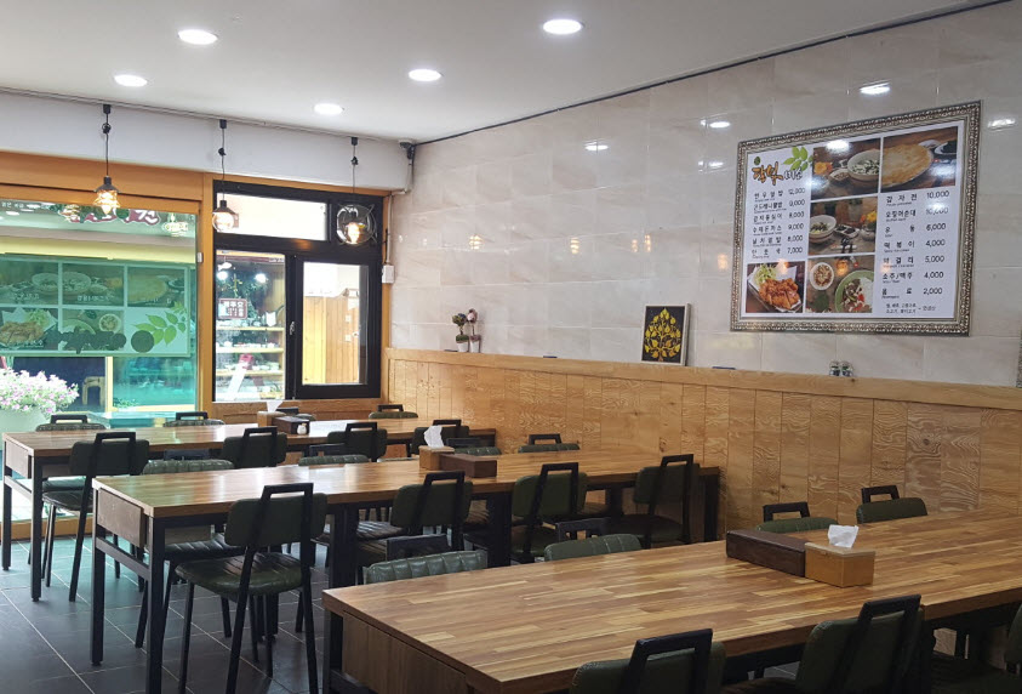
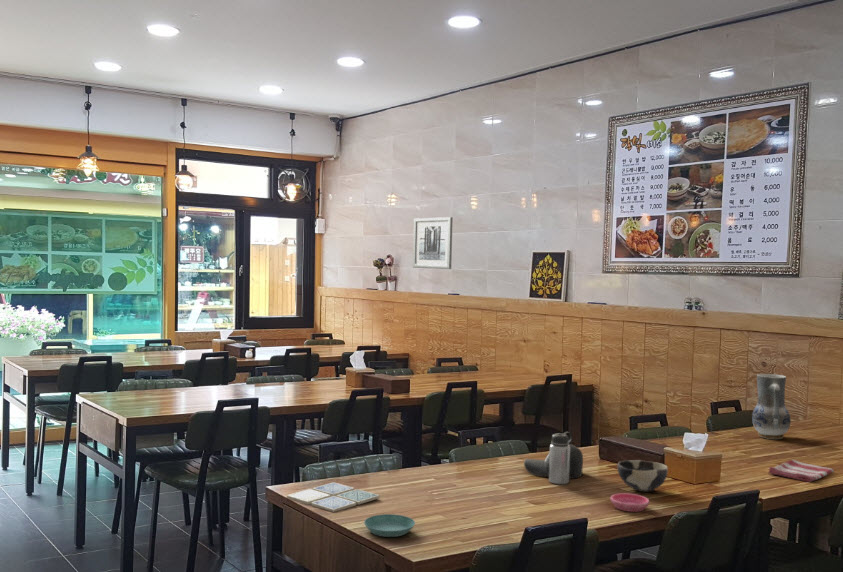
+ saucer [363,513,416,538]
+ saucer [609,492,650,513]
+ vase [751,373,792,440]
+ dish towel [767,459,835,483]
+ wall art [412,216,454,270]
+ water bottle [523,431,584,485]
+ drink coaster [286,481,381,513]
+ bowl [616,459,669,493]
